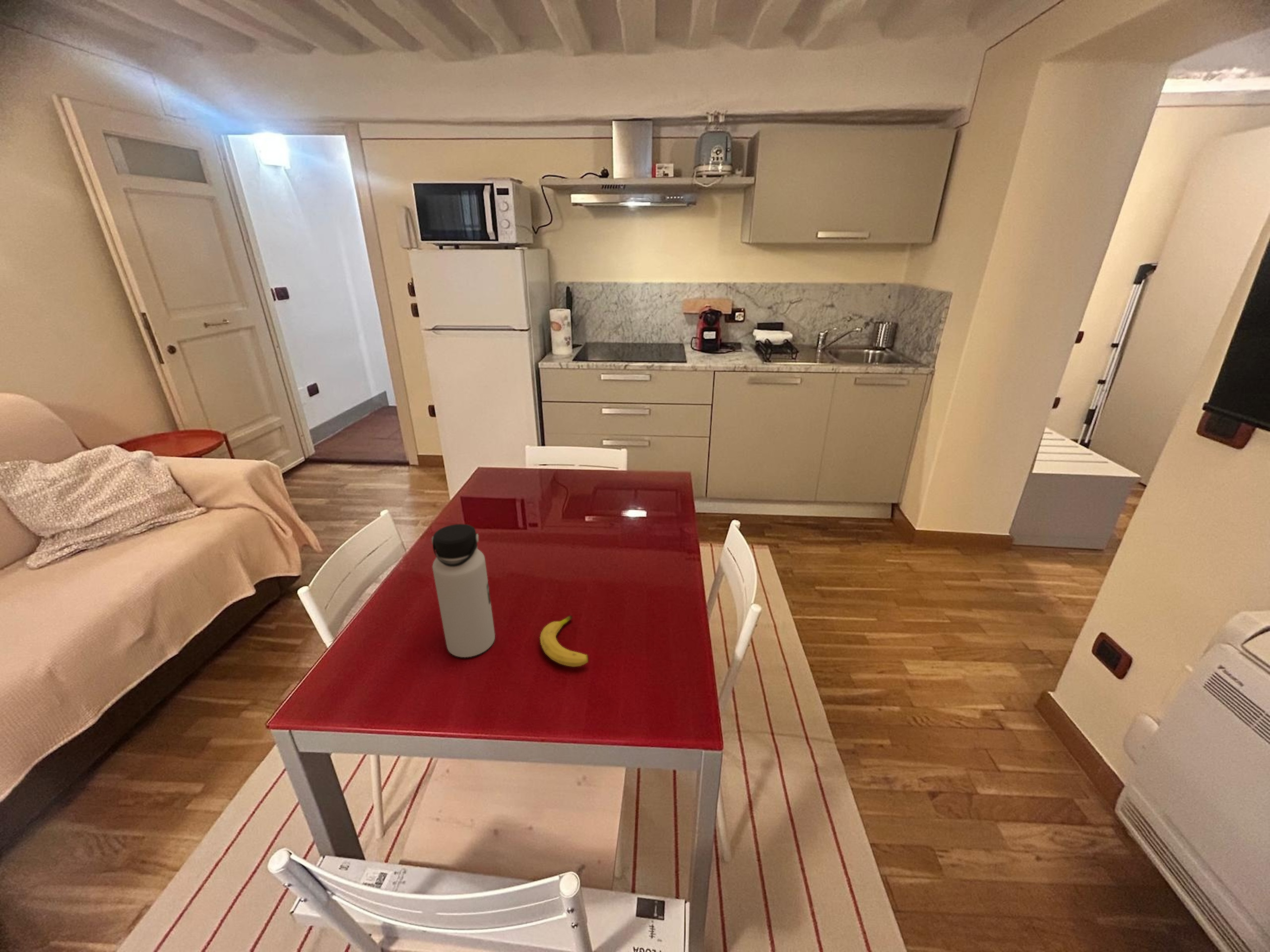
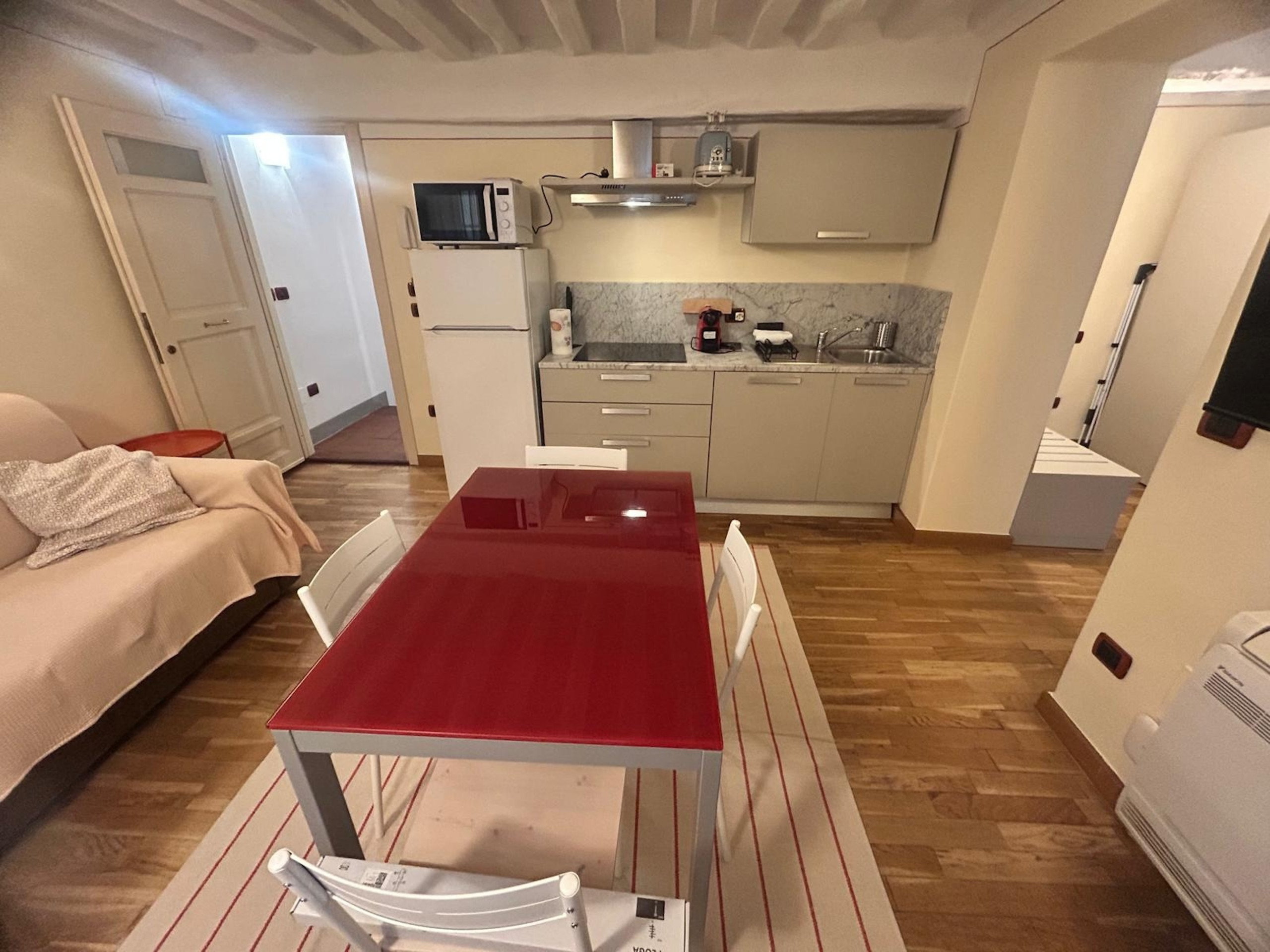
- water bottle [431,524,496,658]
- fruit [539,615,589,667]
